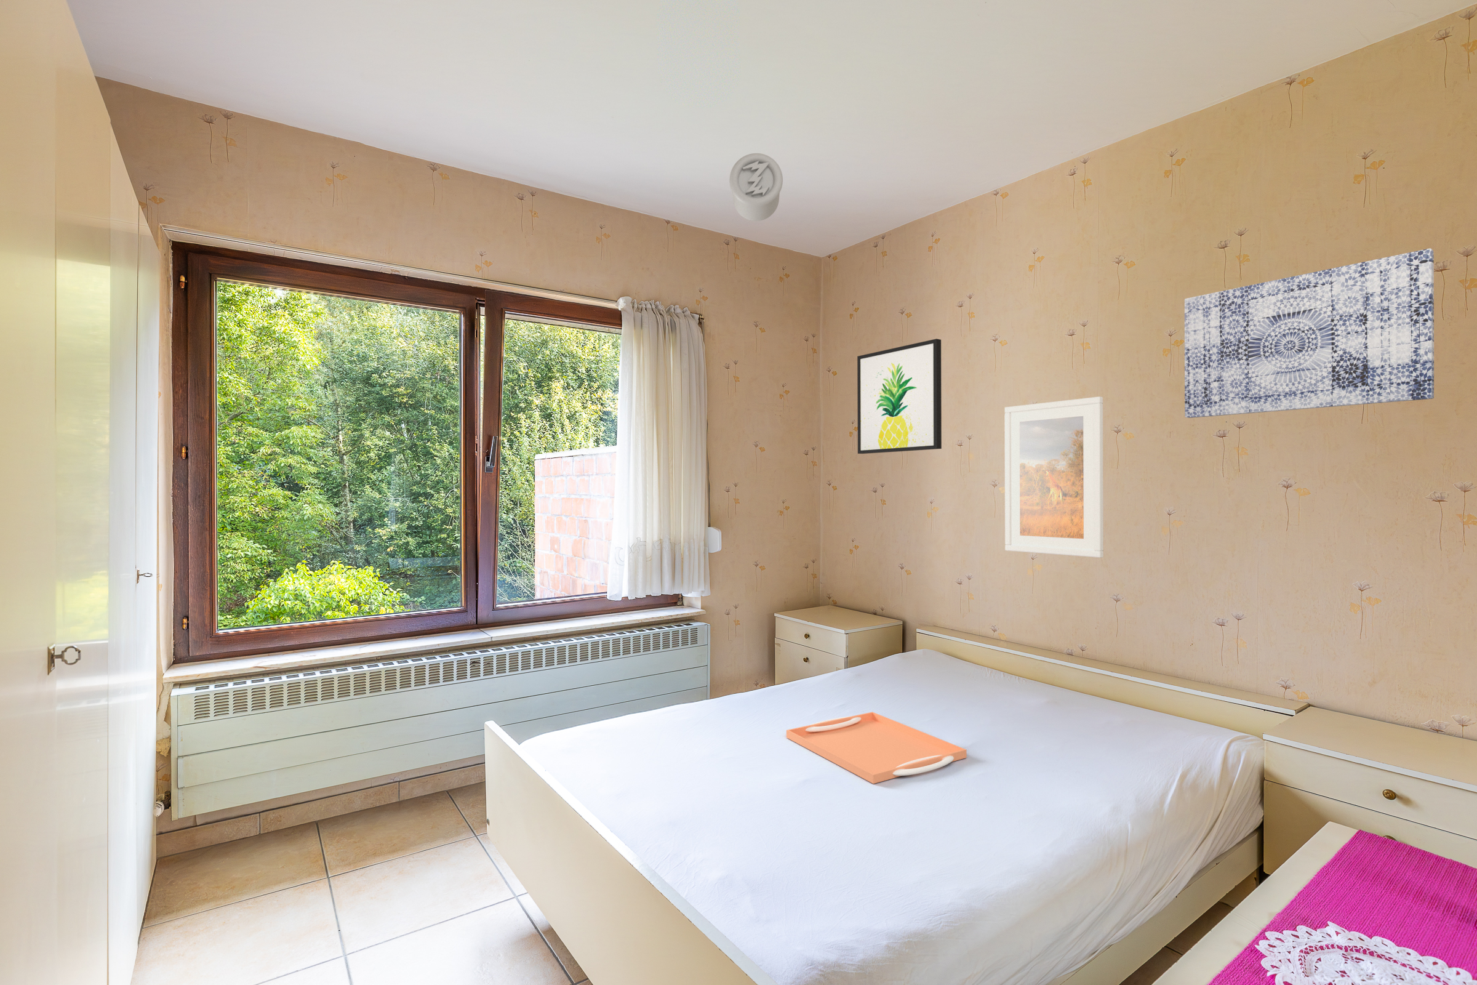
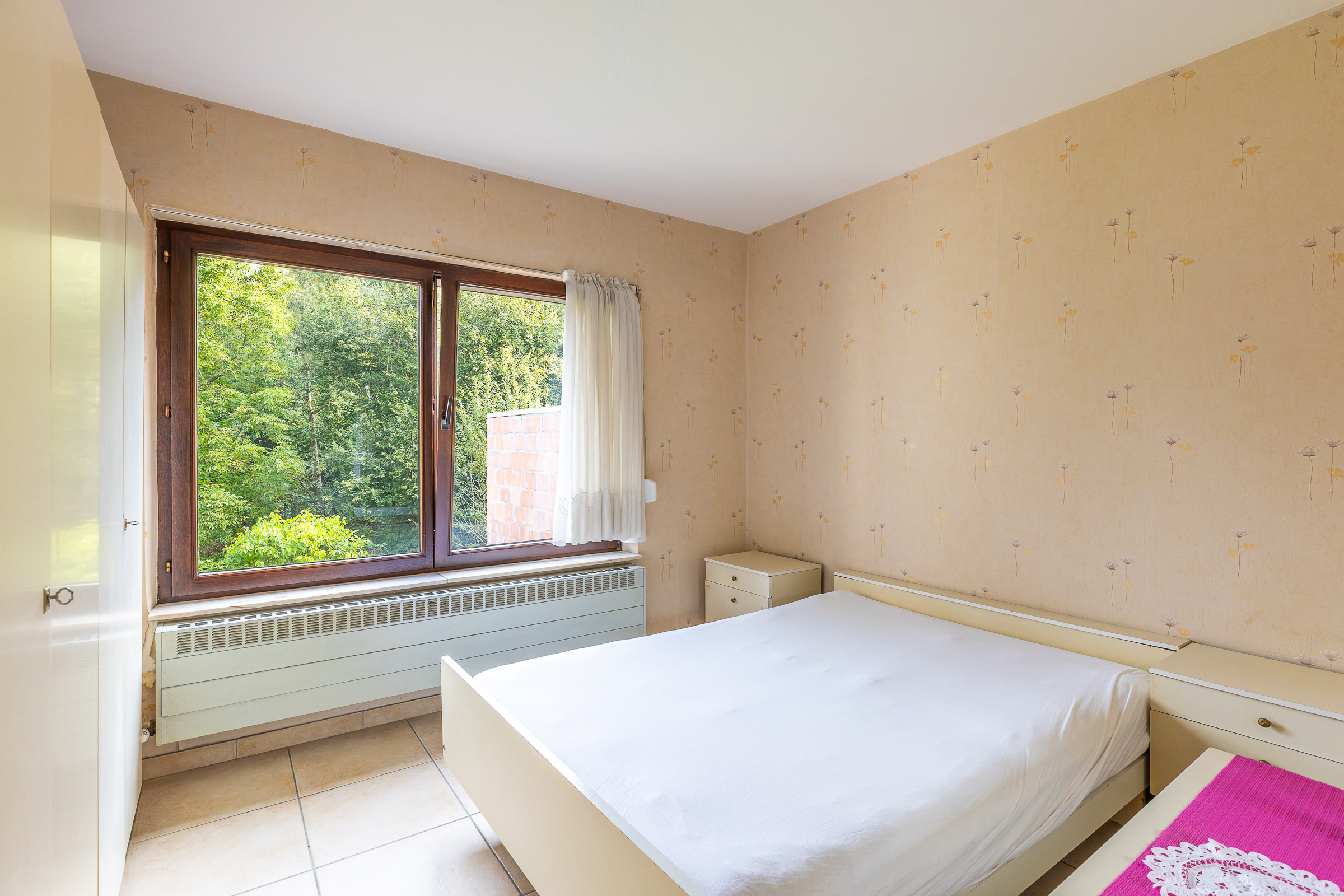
- ceiling light [729,153,784,222]
- wall art [1184,248,1434,419]
- wall art [857,337,942,454]
- serving tray [786,711,967,784]
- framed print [1003,396,1104,558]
